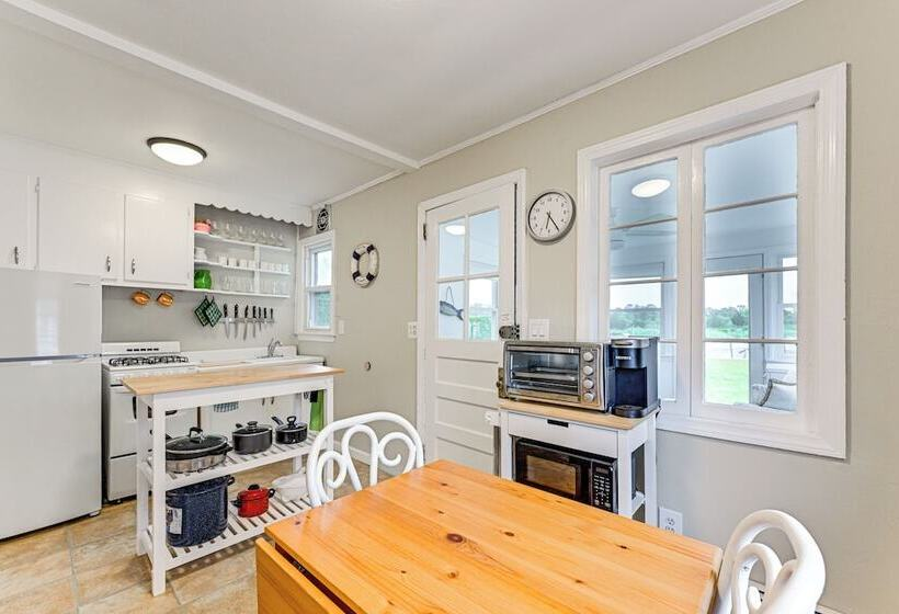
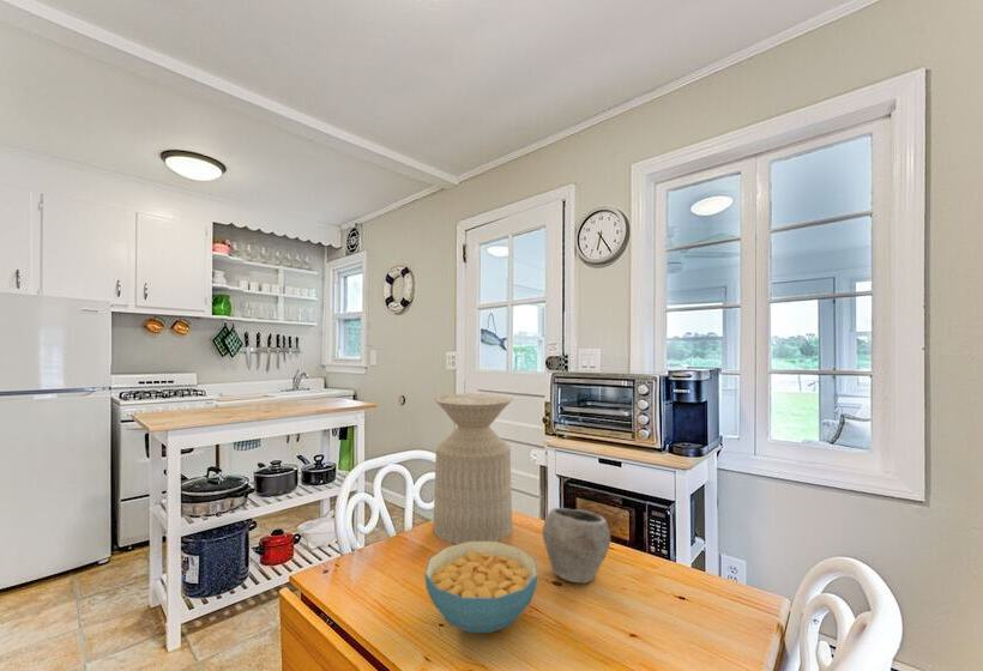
+ side table [432,393,514,545]
+ cereal bowl [423,540,539,634]
+ bowl [541,507,611,585]
